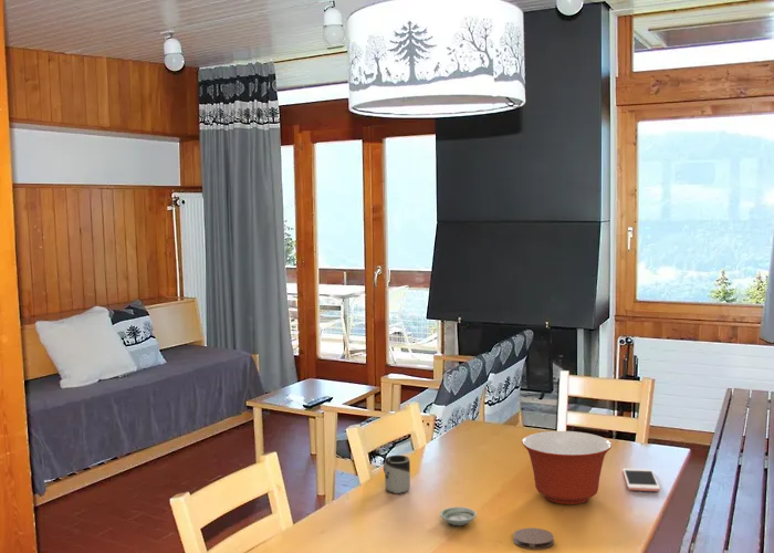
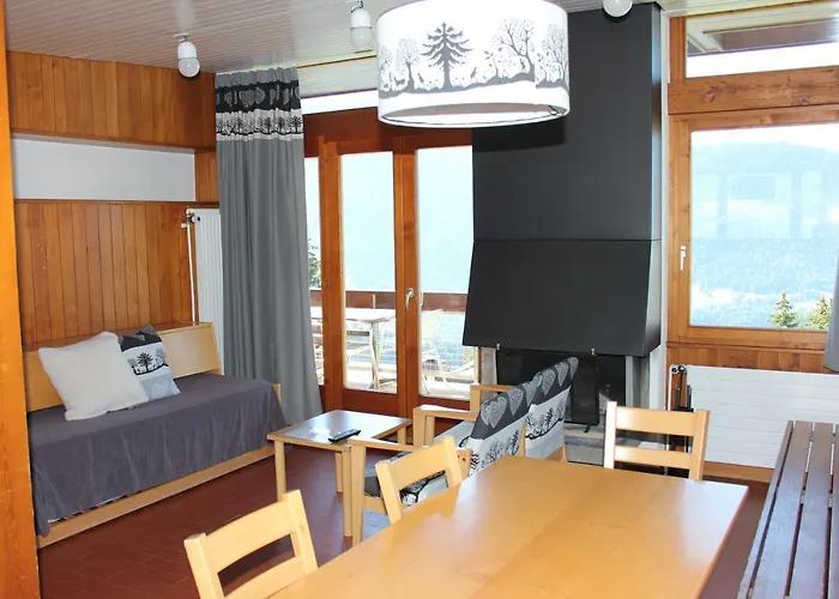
- cup [383,455,411,494]
- saucer [439,505,478,526]
- coaster [512,526,555,551]
- mixing bowl [521,430,613,505]
- cell phone [621,468,661,492]
